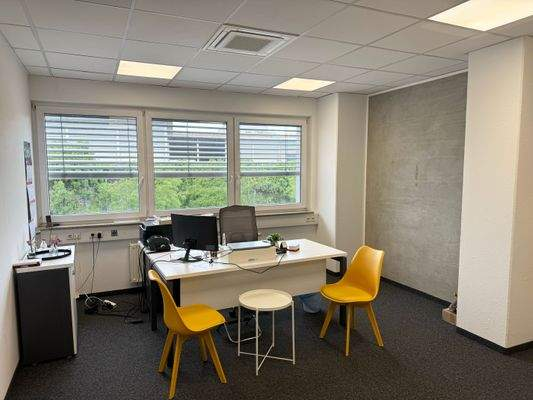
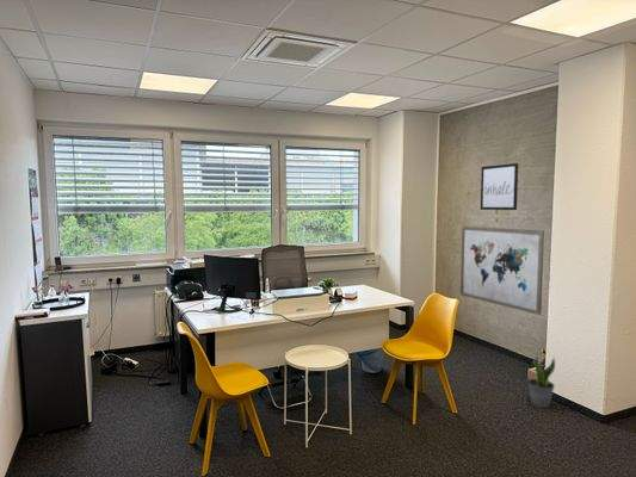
+ wall art [459,225,545,316]
+ potted plant [527,355,556,409]
+ wall art [480,162,519,211]
